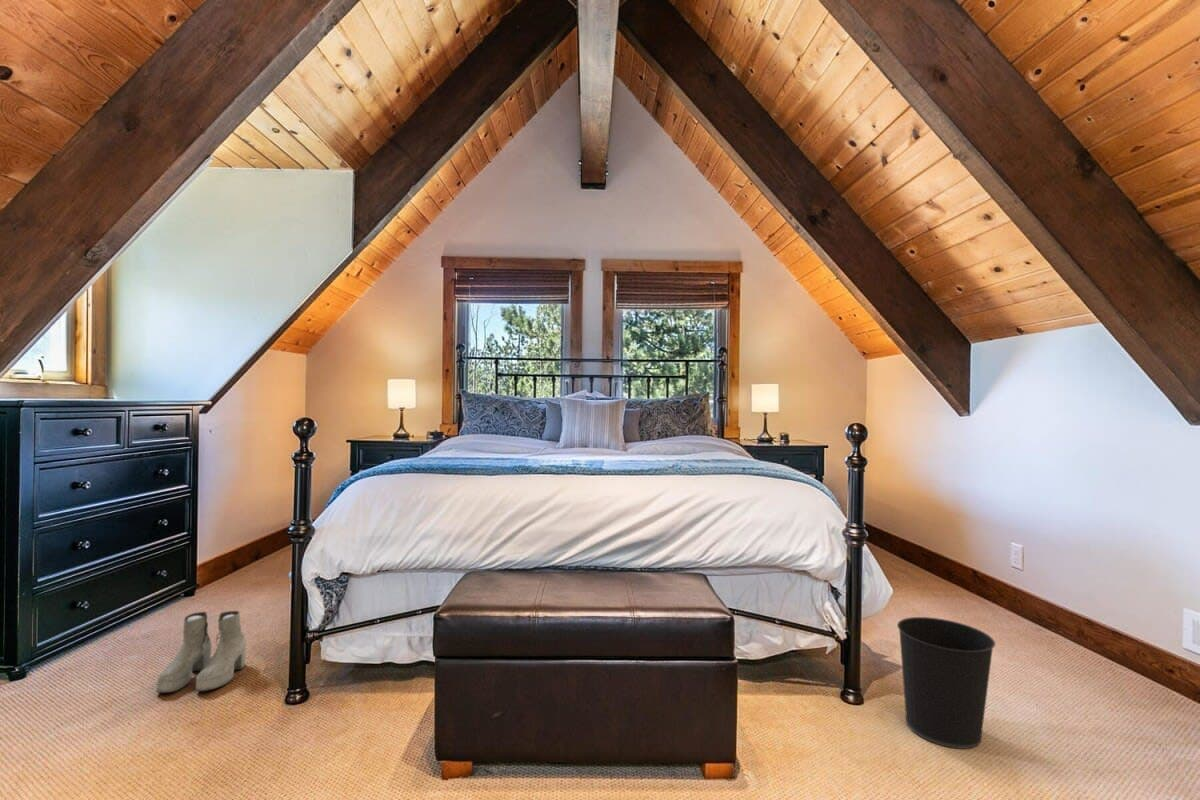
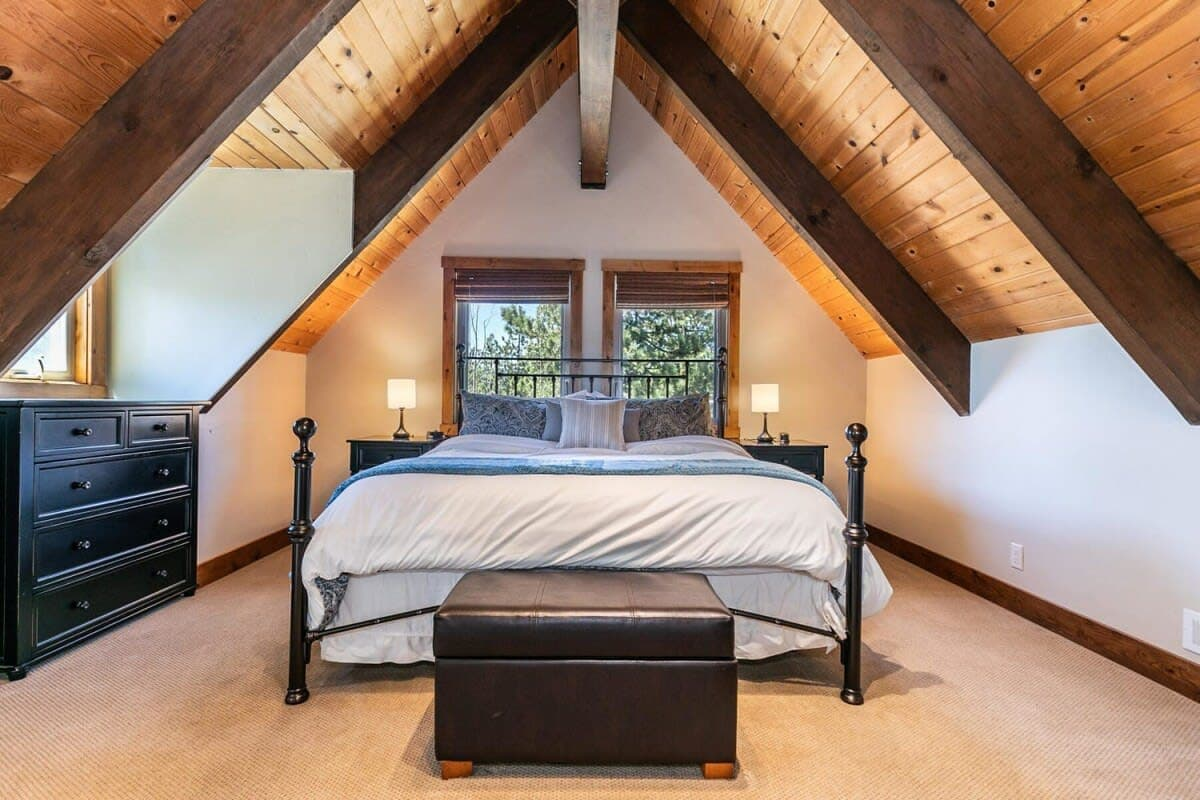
- wastebasket [896,616,996,750]
- boots [155,610,247,694]
